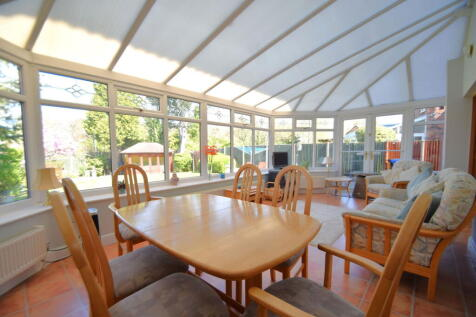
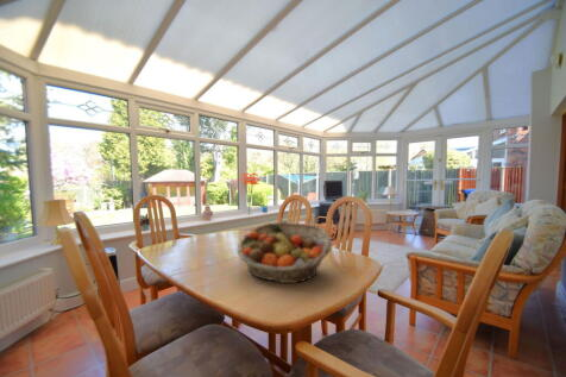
+ fruit basket [235,221,333,284]
